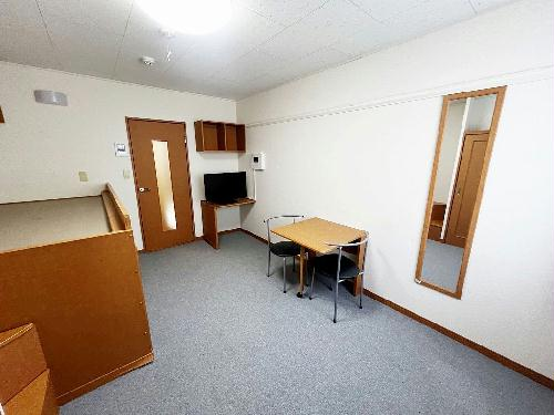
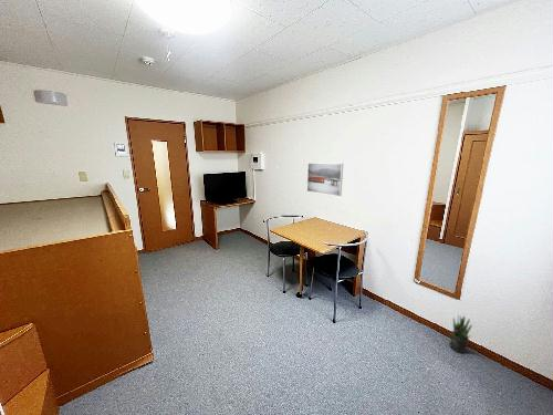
+ potted plant [448,313,473,354]
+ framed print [306,162,344,197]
